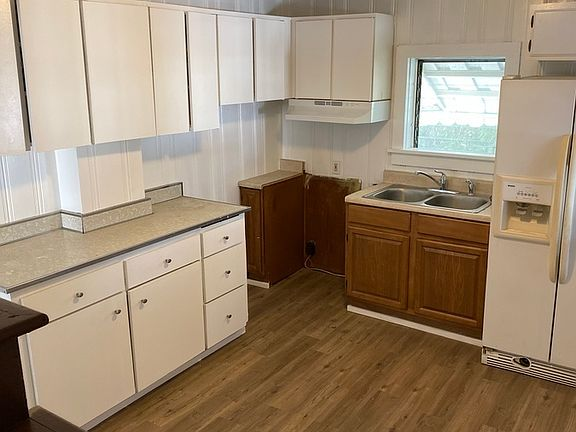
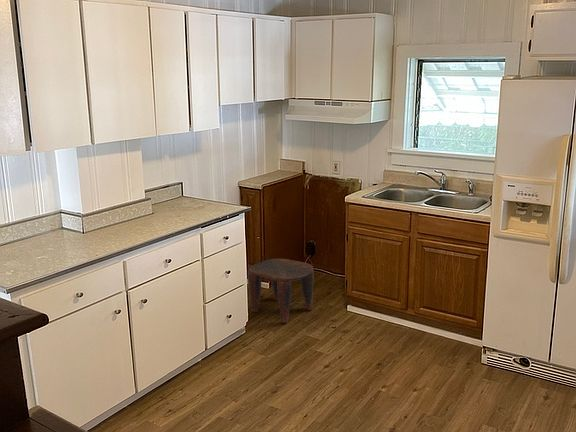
+ stool [247,258,315,323]
